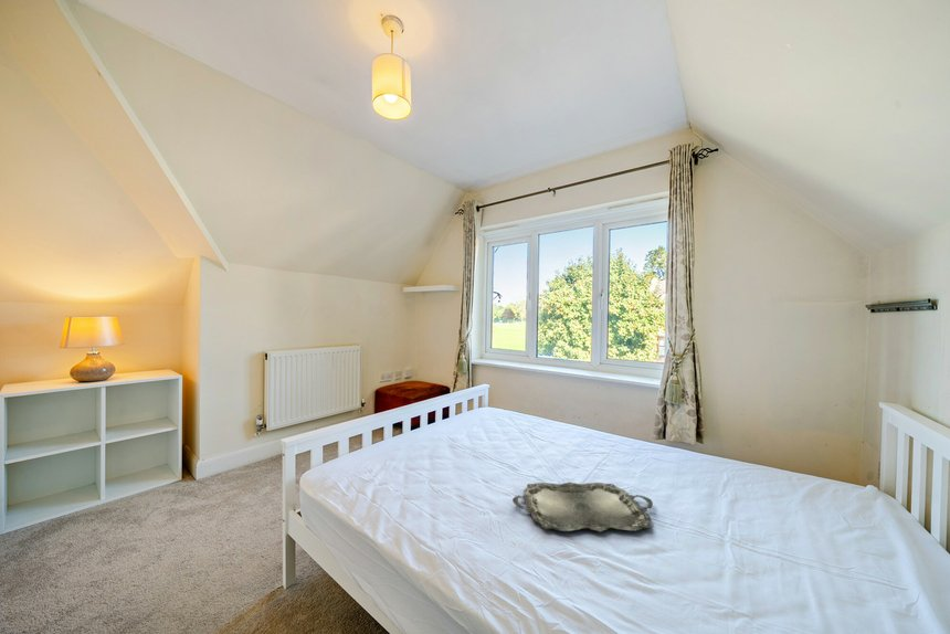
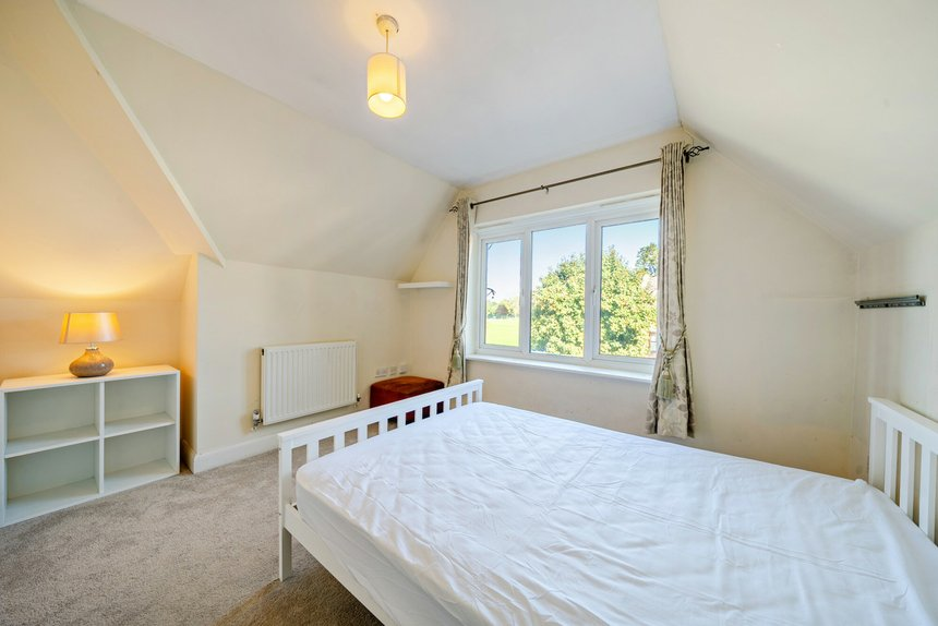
- serving tray [511,482,654,533]
